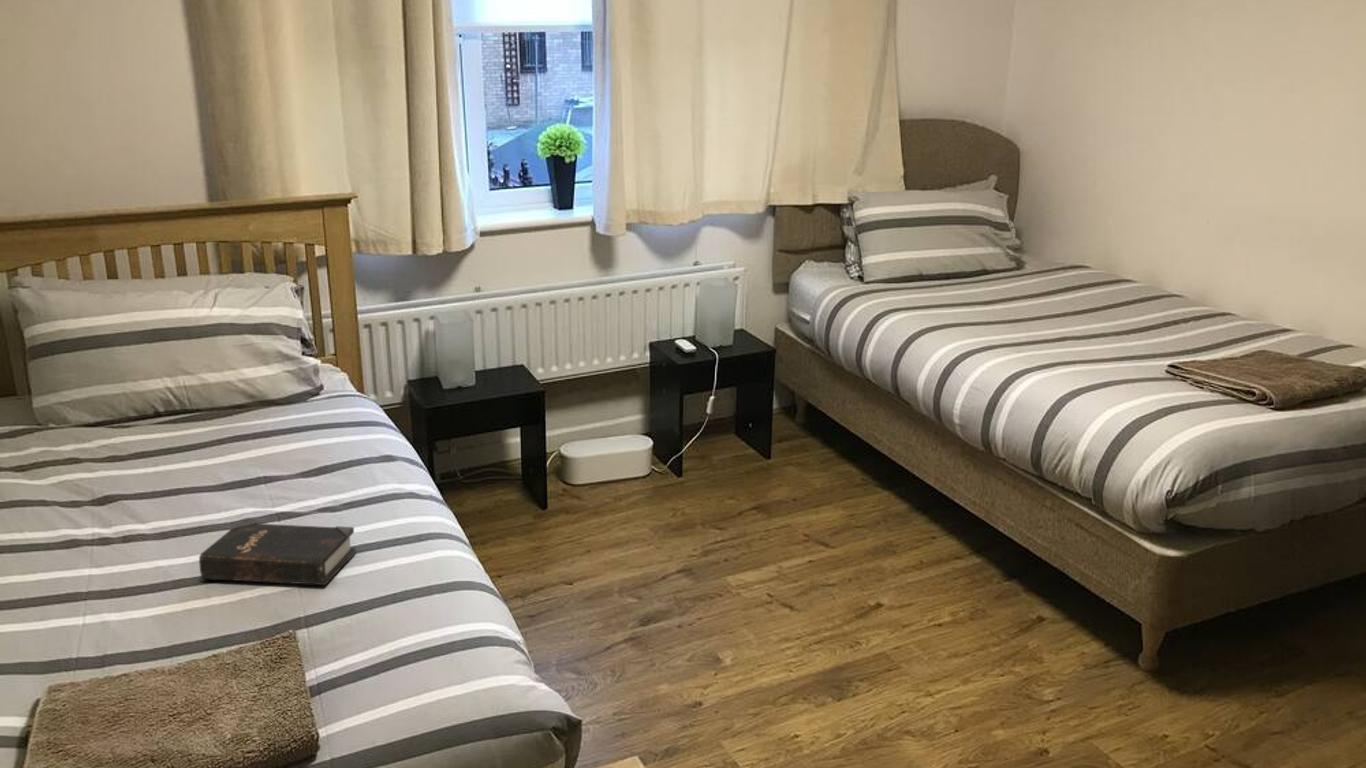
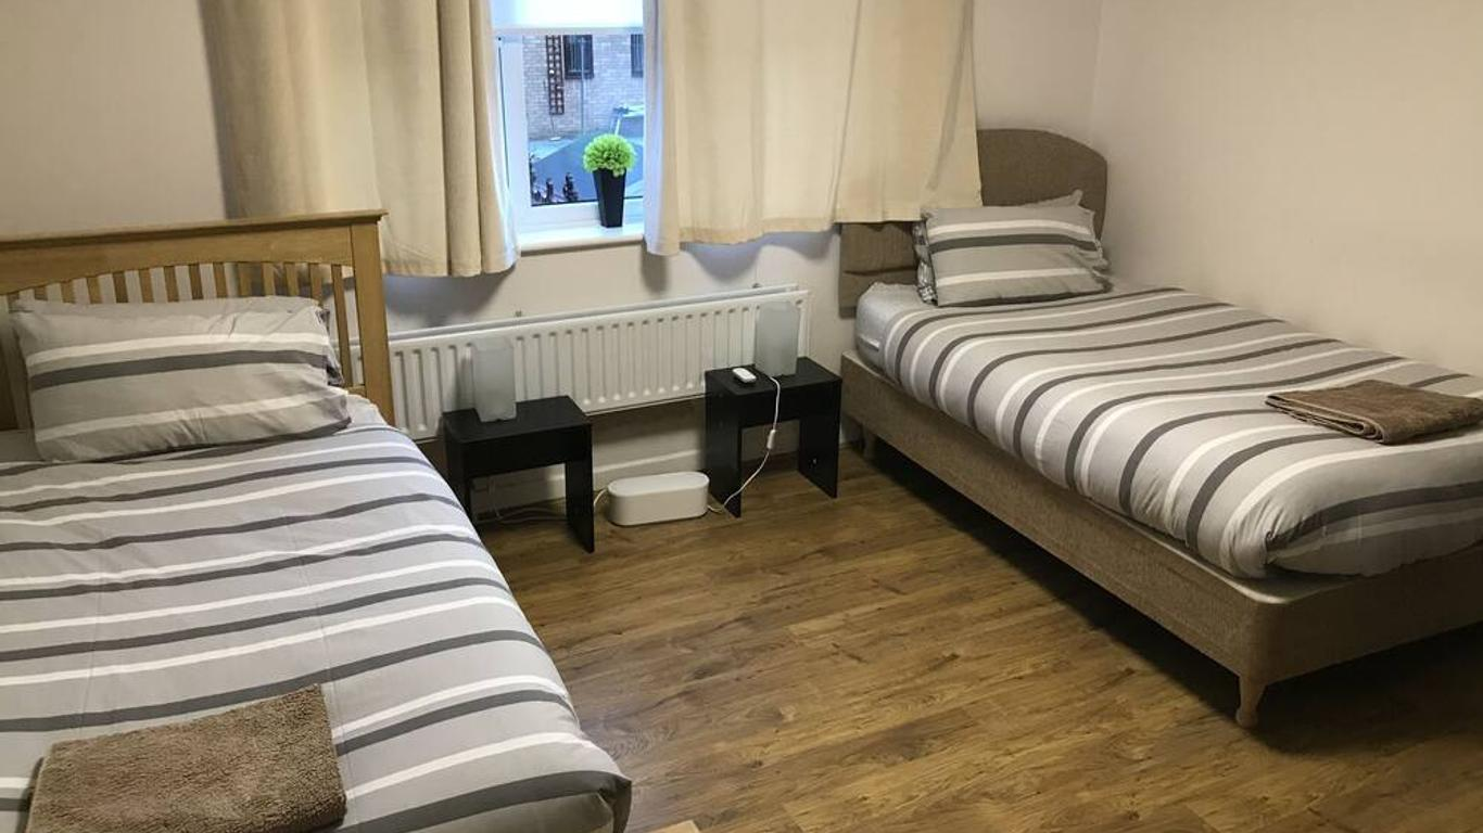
- hardback book [198,521,357,586]
